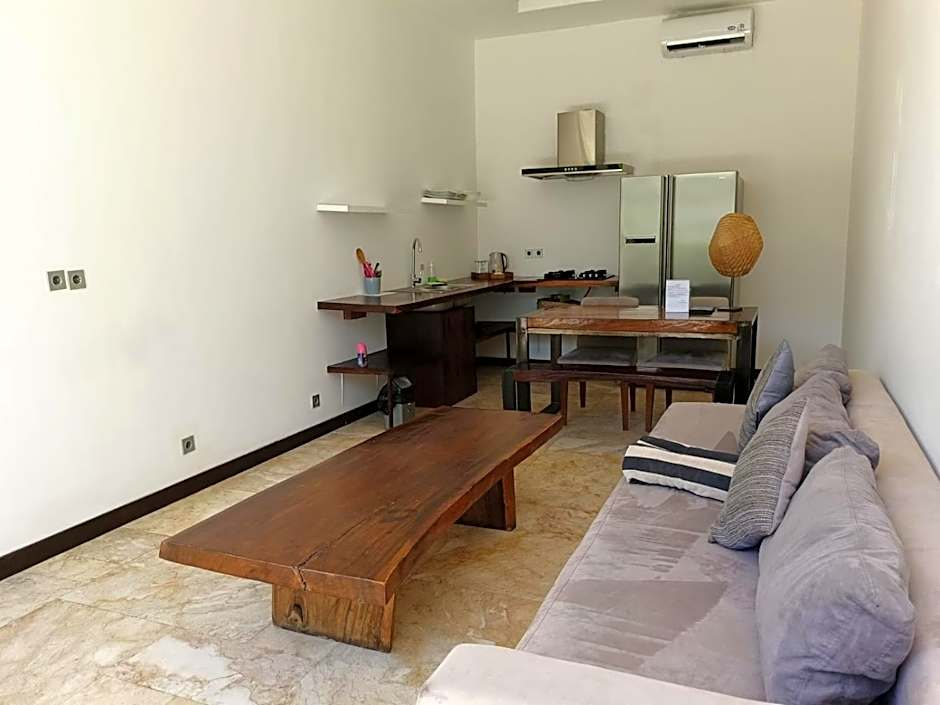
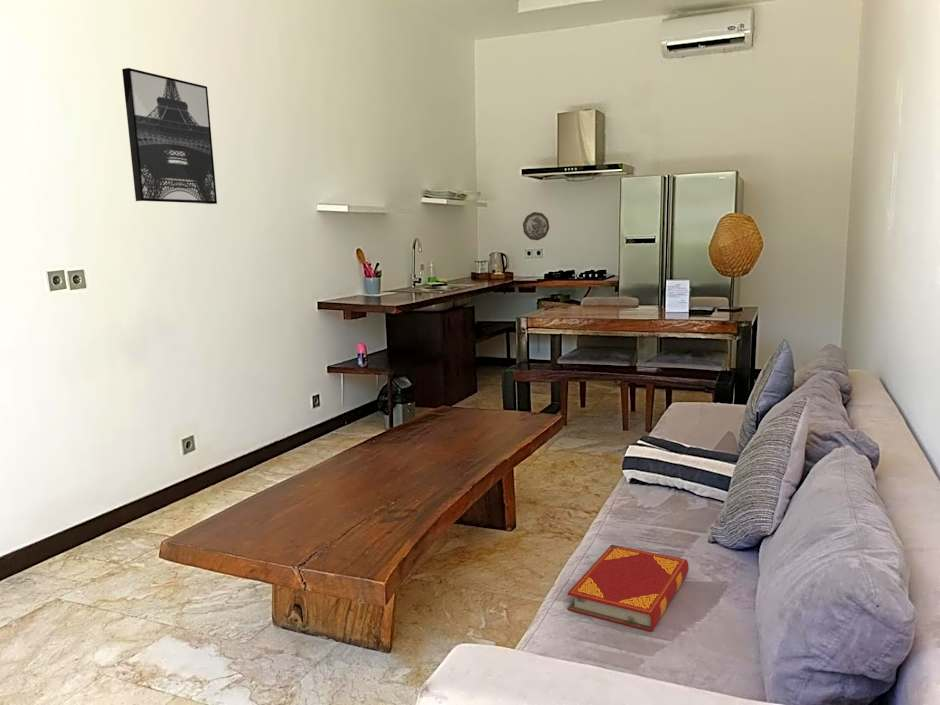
+ wall art [121,67,218,205]
+ hardback book [566,544,690,632]
+ decorative plate [522,211,550,241]
